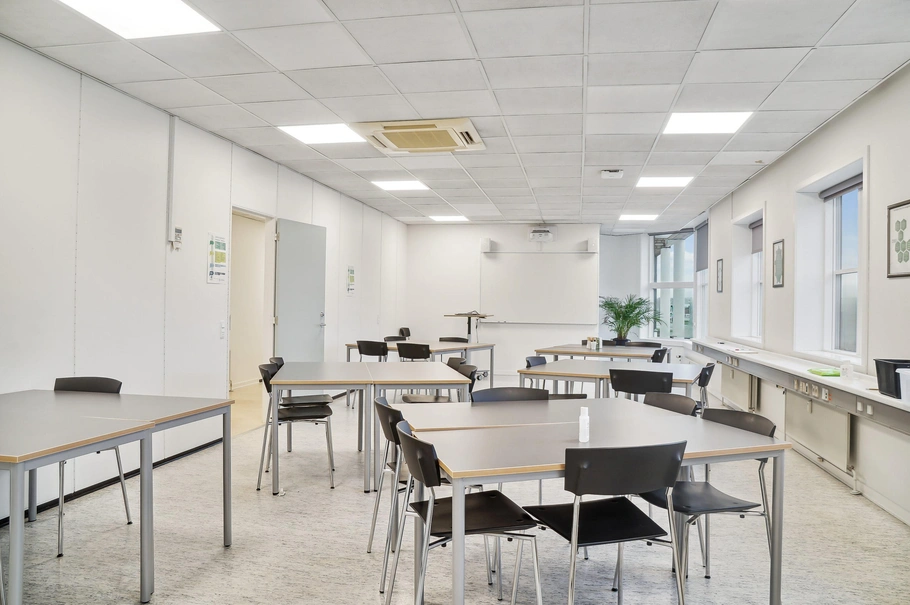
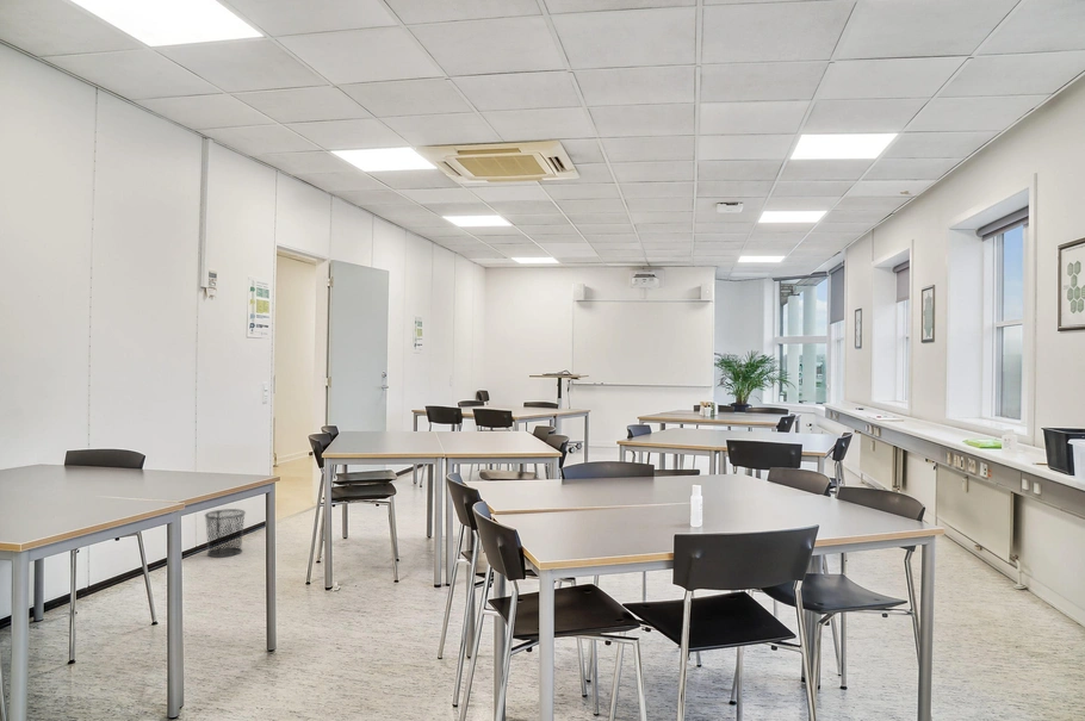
+ waste bin [204,508,247,559]
